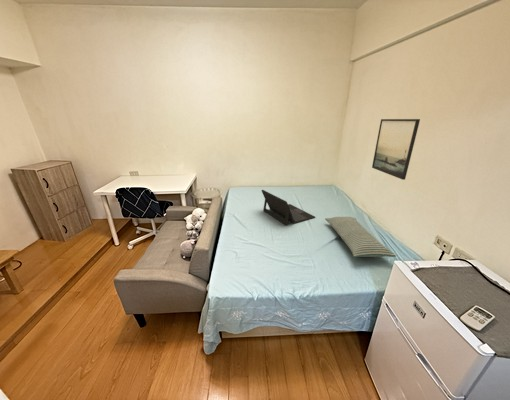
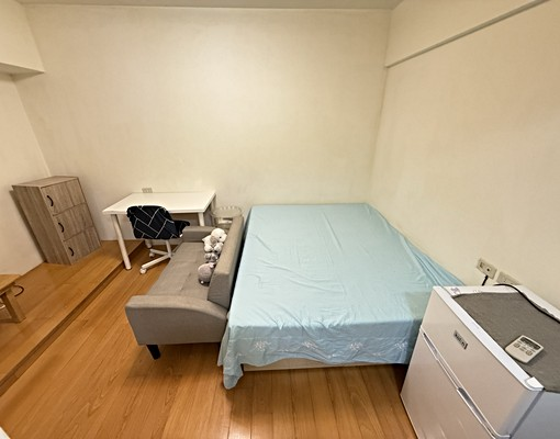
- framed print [371,118,421,181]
- pillow [324,216,397,258]
- laptop [261,189,316,227]
